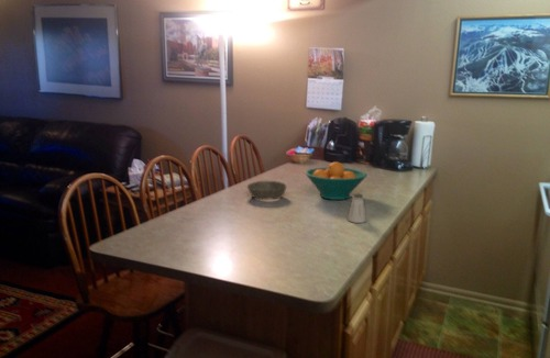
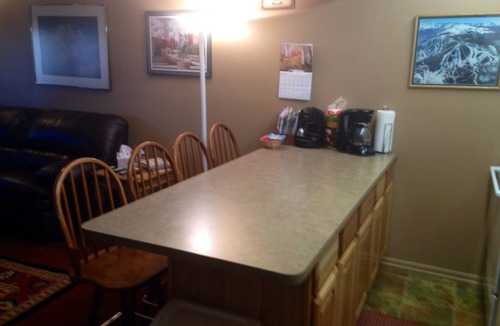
- bowl [246,180,288,201]
- fruit bowl [304,160,369,201]
- saltshaker [346,193,367,224]
